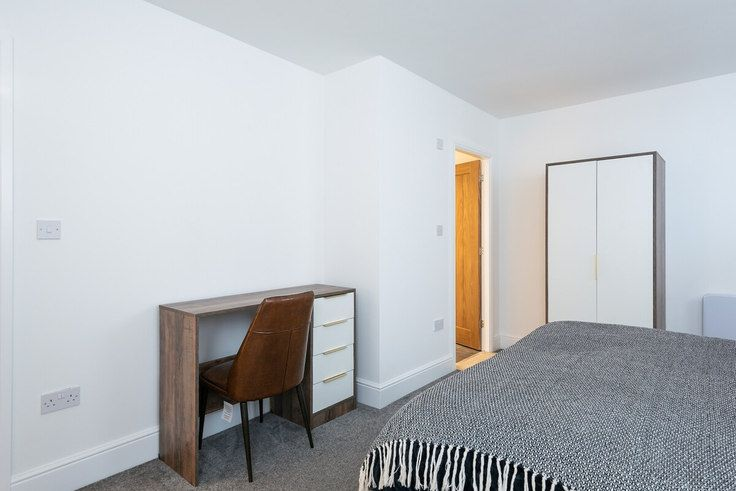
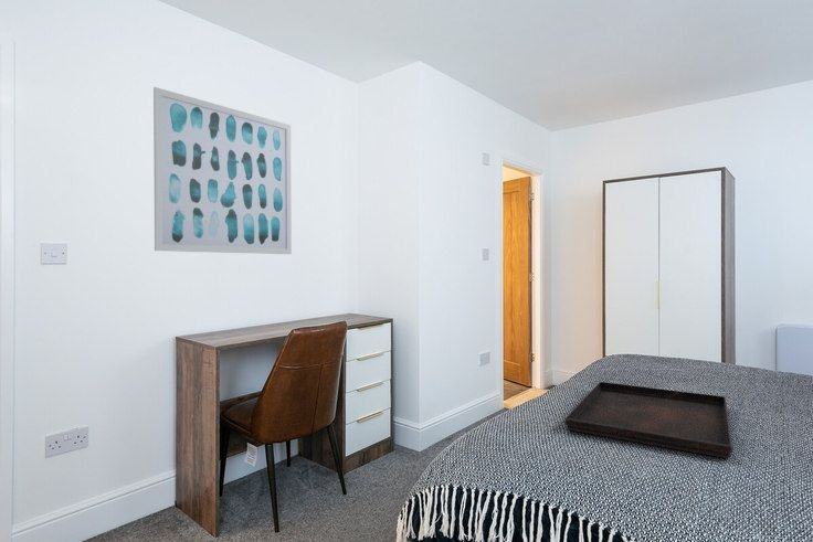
+ wall art [152,86,293,255]
+ serving tray [563,381,733,459]
